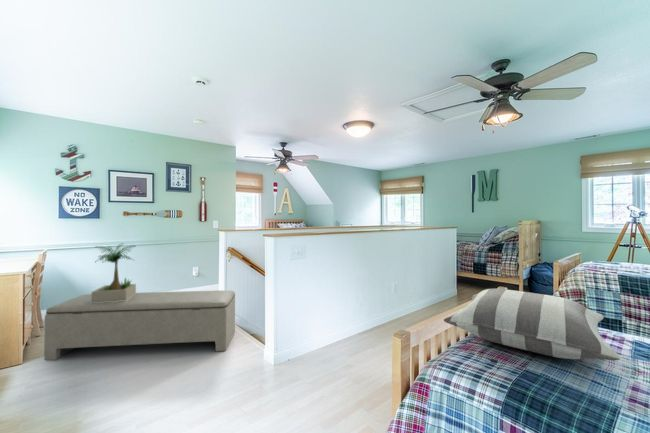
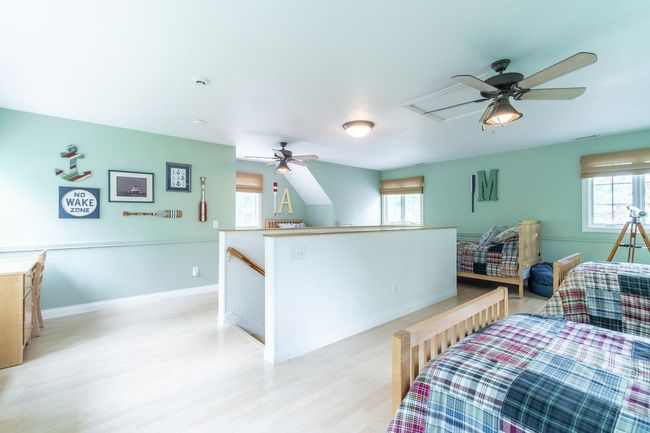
- potted plant [90,242,137,303]
- pillow [443,288,622,361]
- bench [43,289,236,361]
